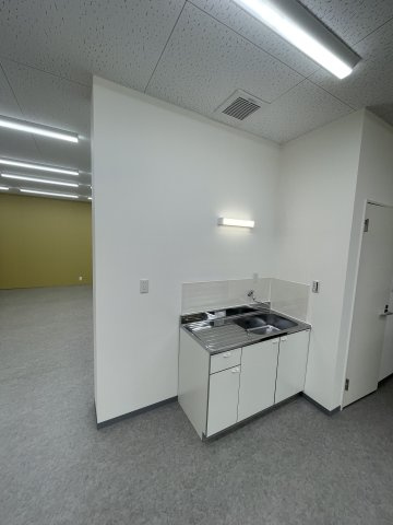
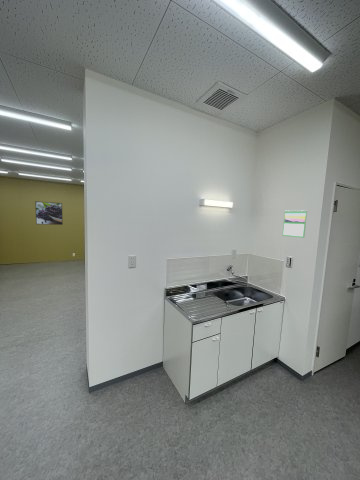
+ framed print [34,200,64,226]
+ calendar [282,209,308,239]
